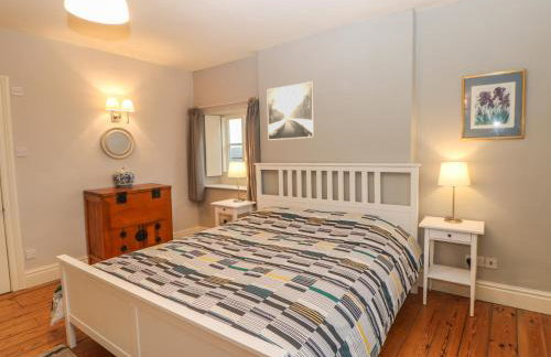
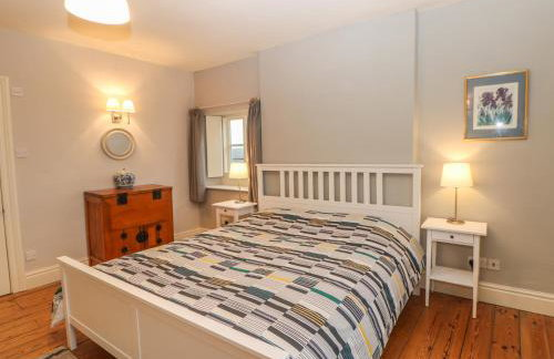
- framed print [266,80,315,141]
